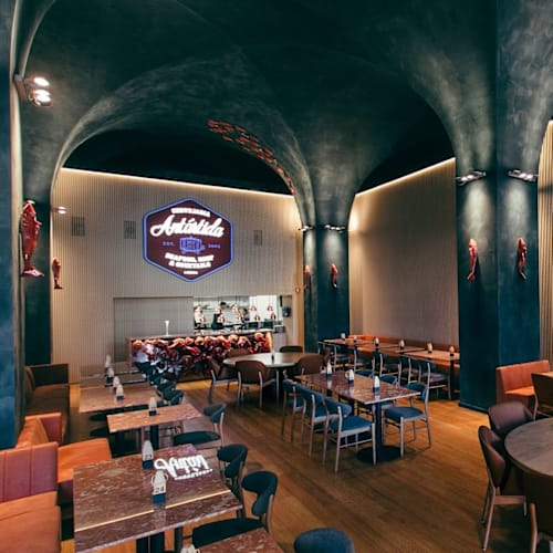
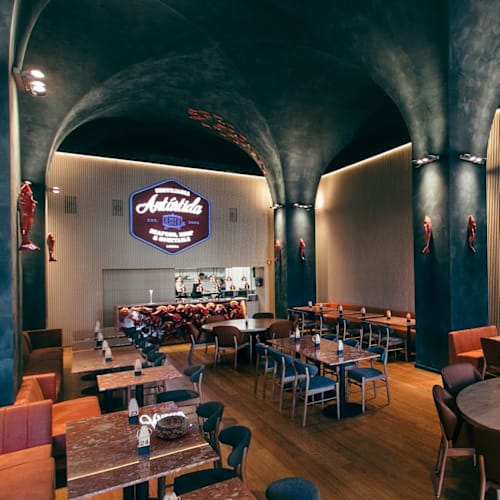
+ decorative bowl [154,414,191,440]
